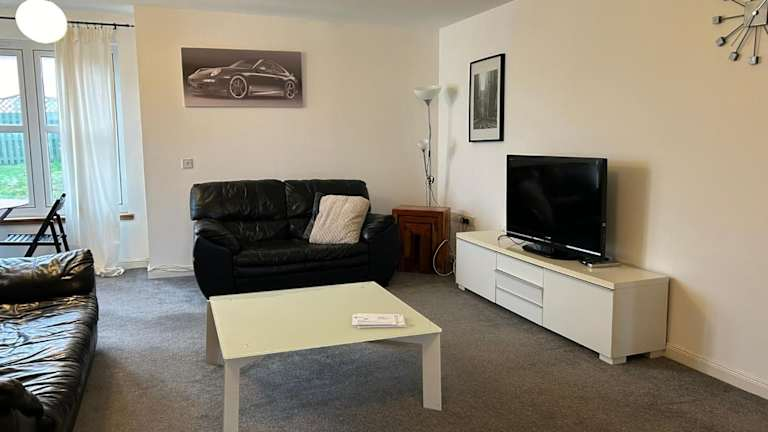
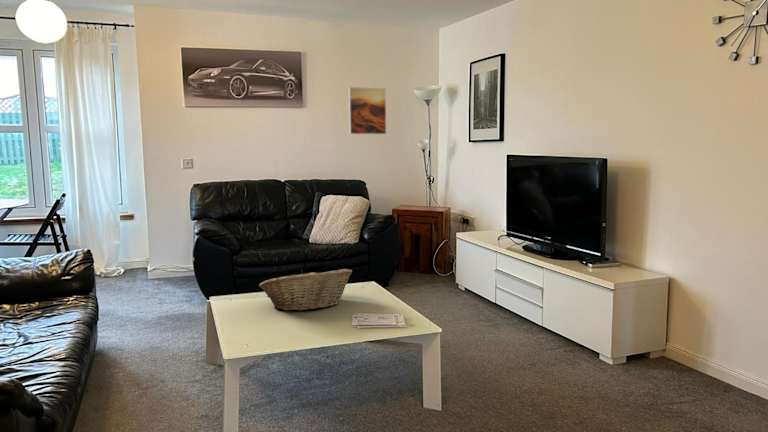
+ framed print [348,86,387,135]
+ fruit basket [258,268,353,312]
